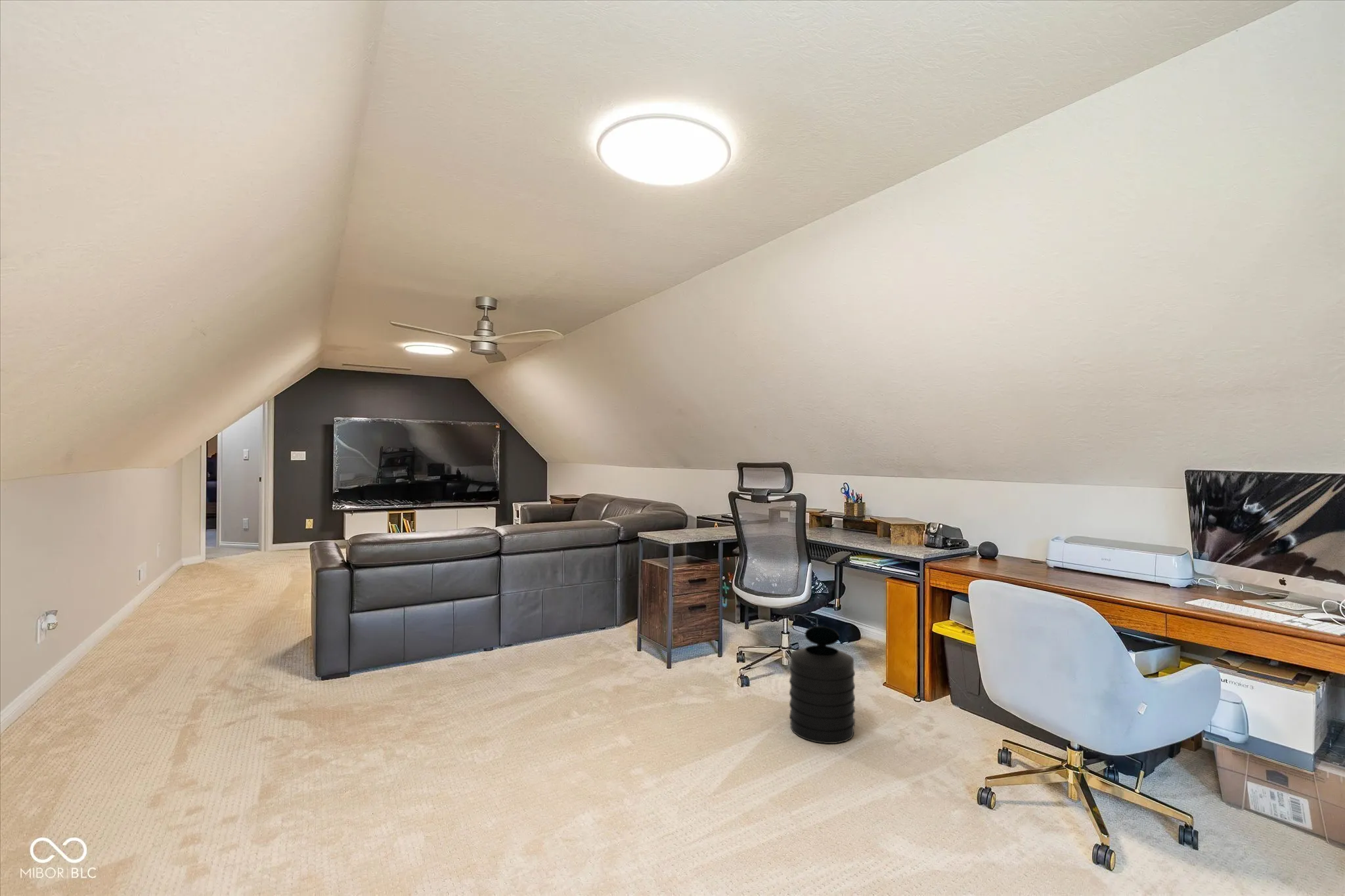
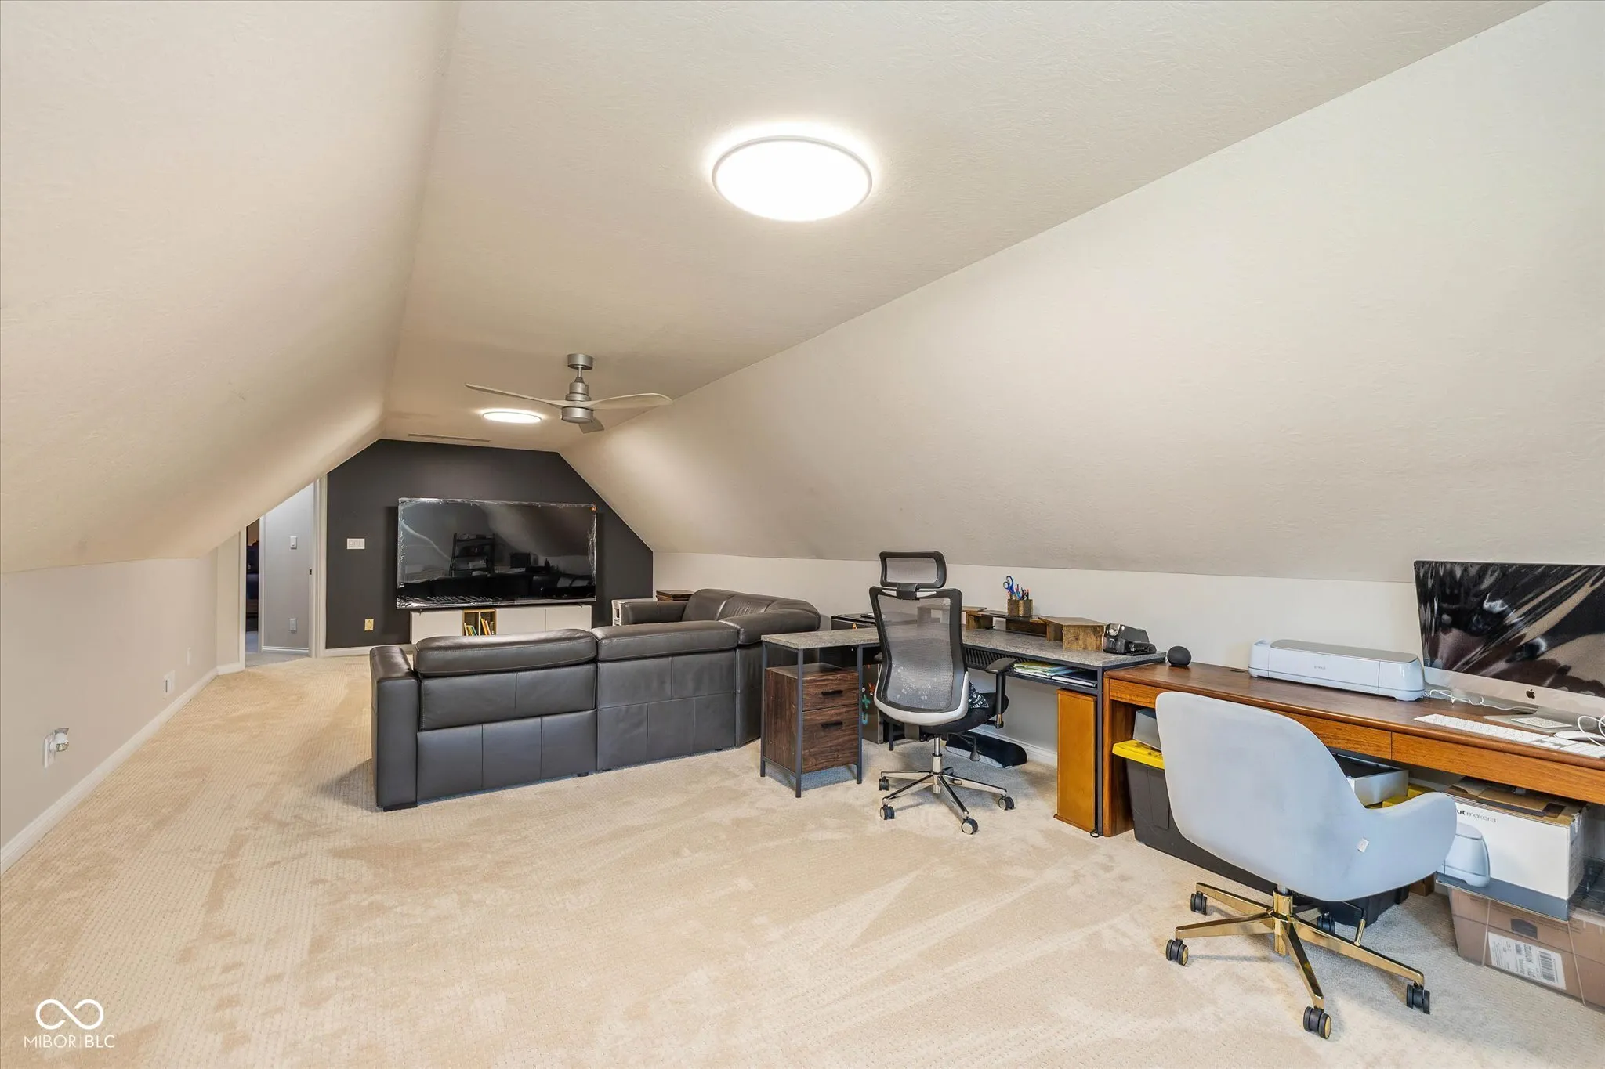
- trash can [789,626,856,744]
